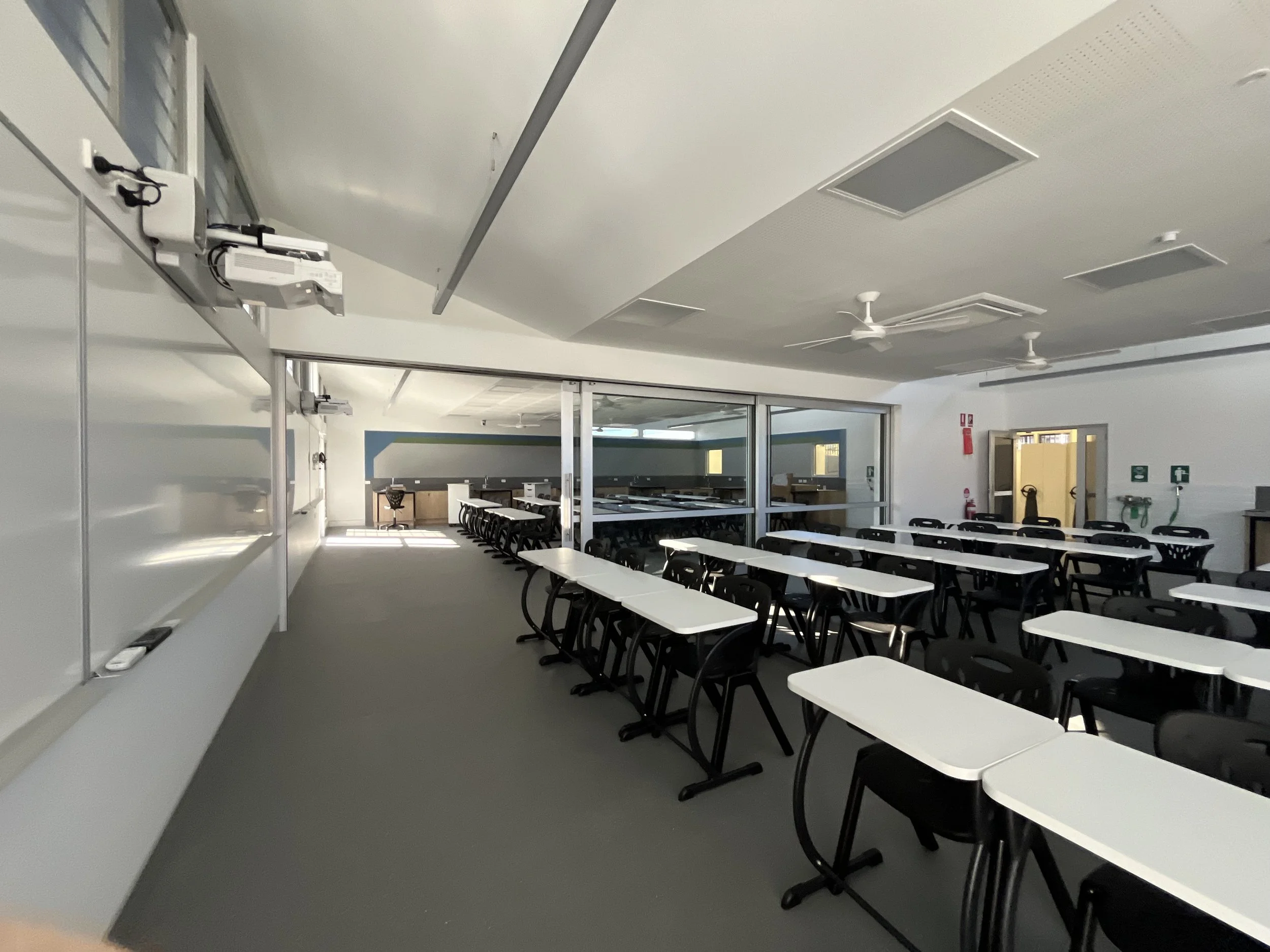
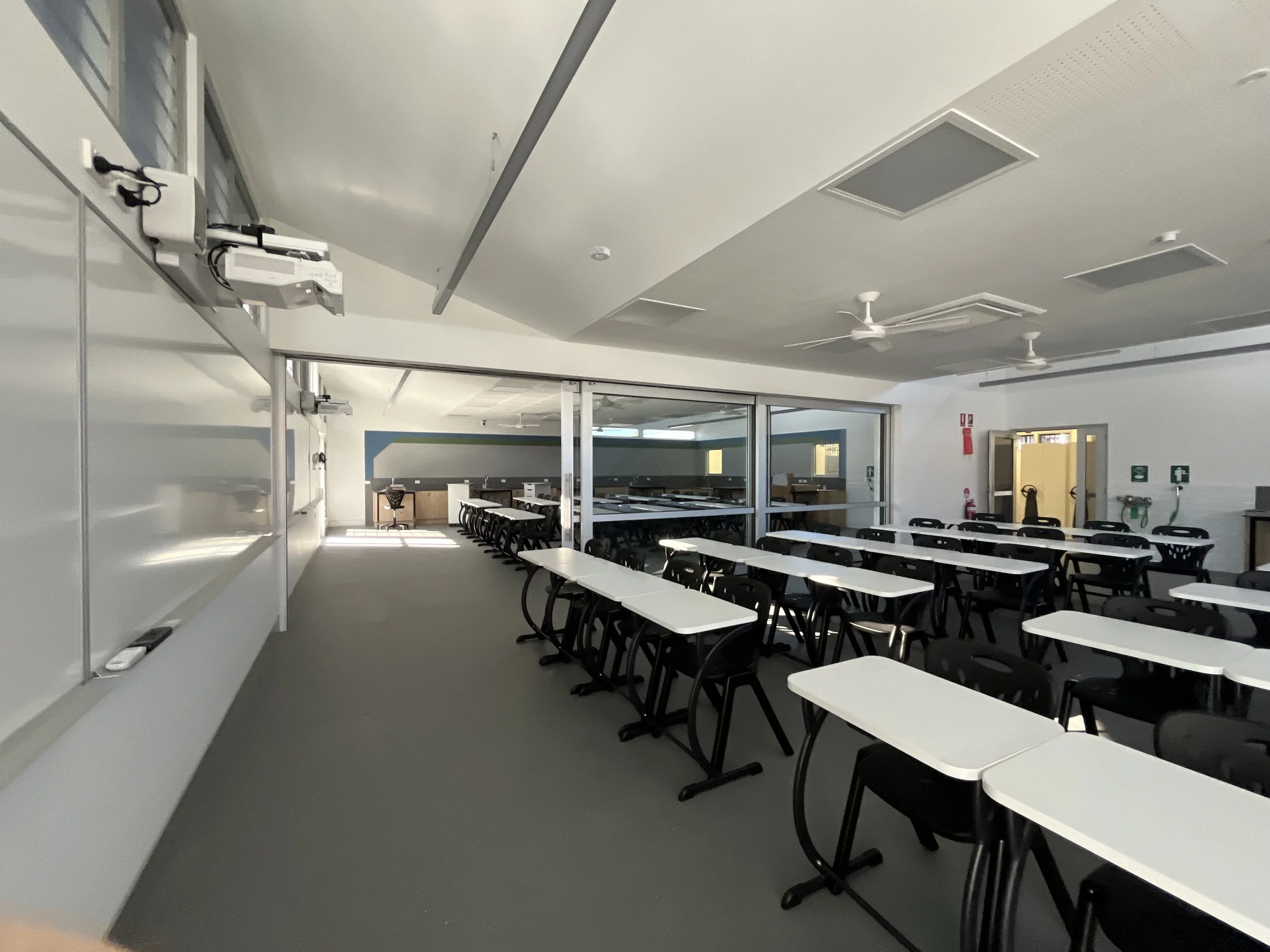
+ smoke detector [590,246,610,261]
